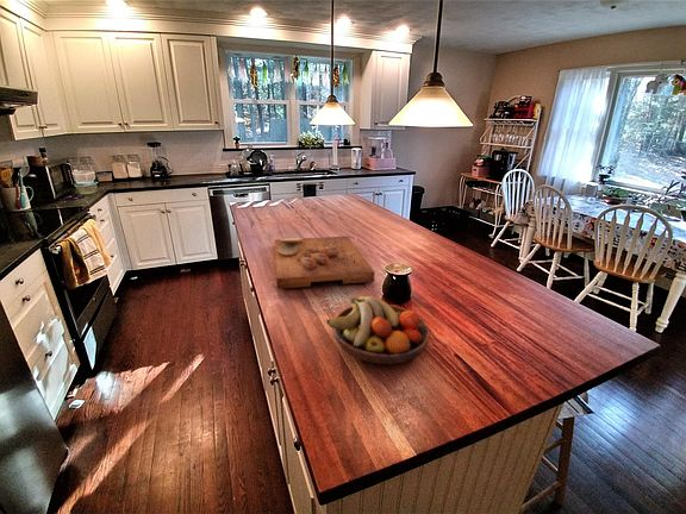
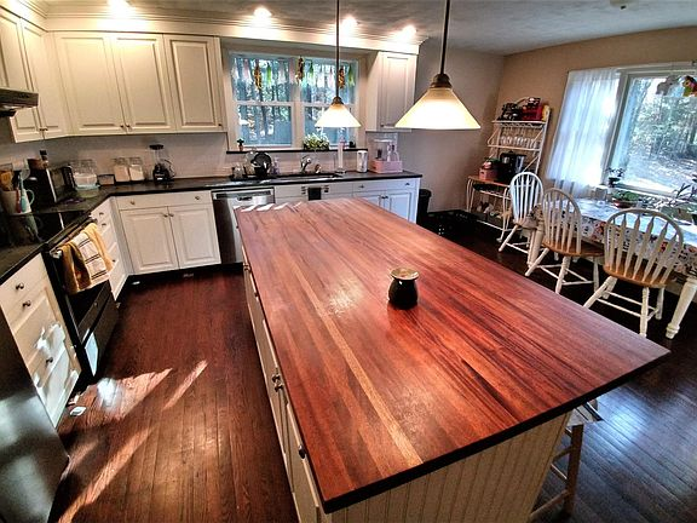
- cutting board [274,236,376,290]
- fruit bowl [325,295,431,365]
